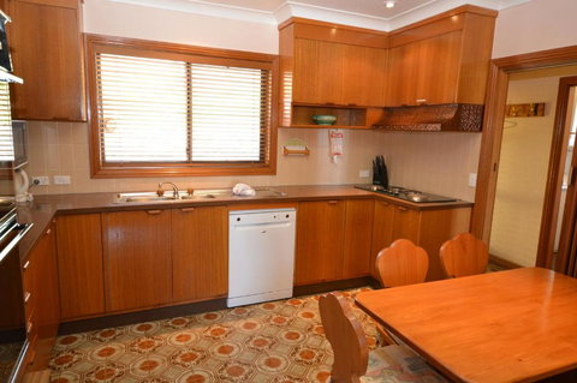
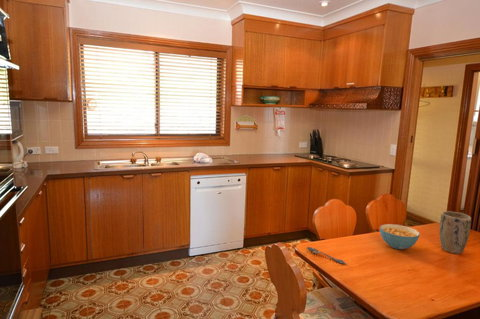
+ spoon [306,246,347,265]
+ cereal bowl [379,223,421,250]
+ plant pot [438,210,472,255]
